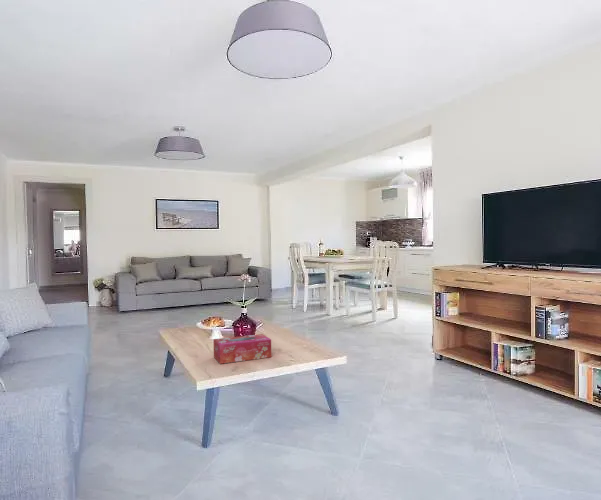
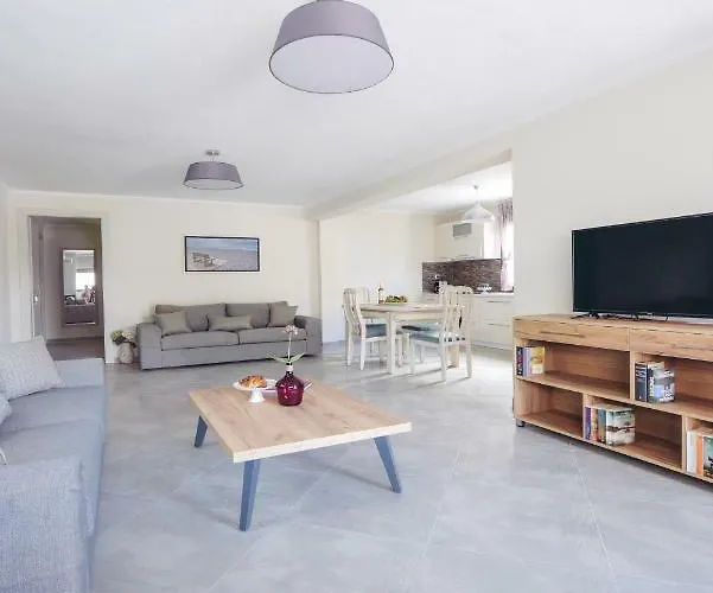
- tissue box [212,333,272,365]
